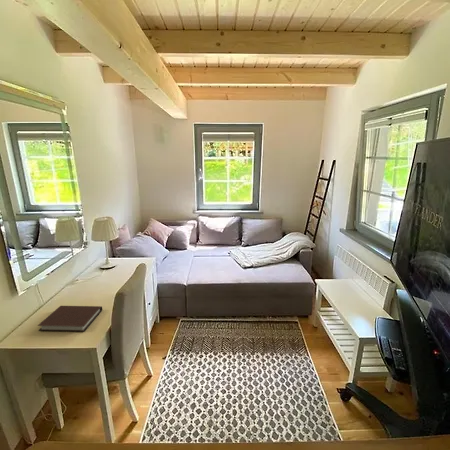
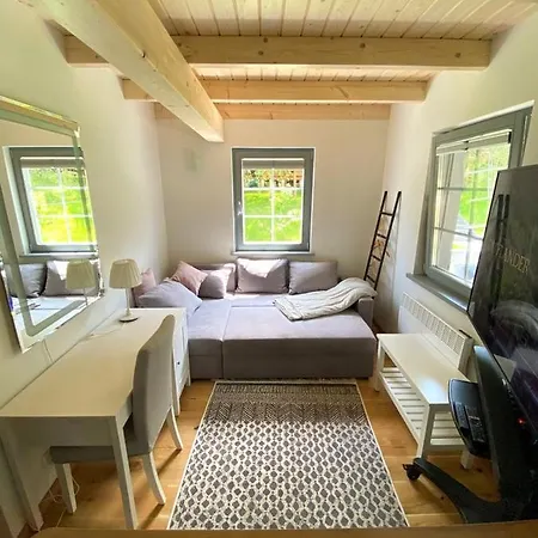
- notebook [37,305,103,332]
